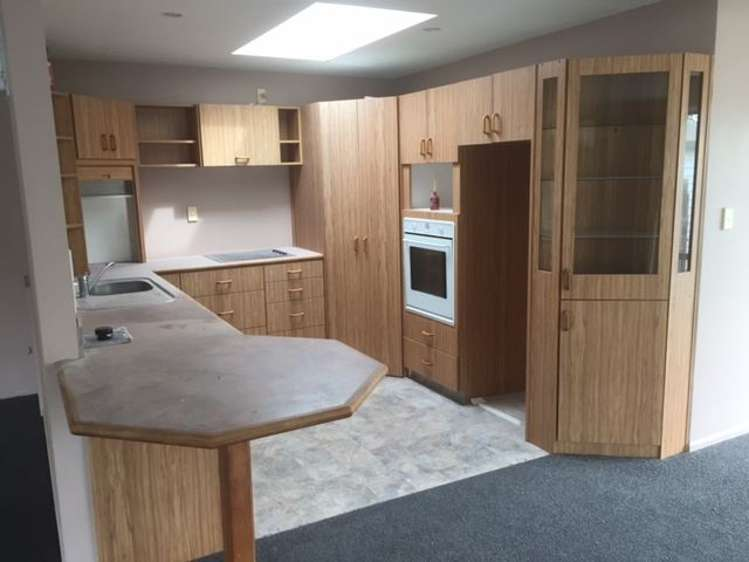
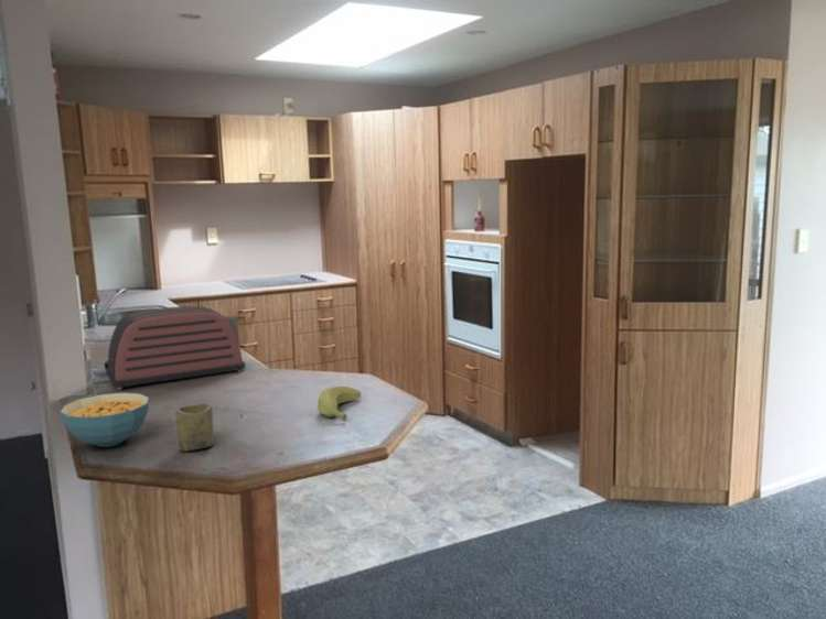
+ cereal bowl [58,392,150,448]
+ banana [317,385,362,422]
+ cup [174,402,215,452]
+ toaster [105,305,246,391]
